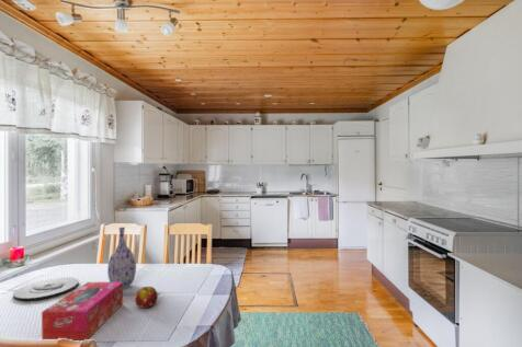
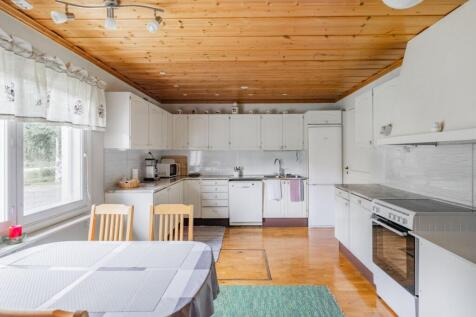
- vase [106,227,137,290]
- tissue box [41,281,124,342]
- plate [12,276,80,302]
- fruit [134,286,159,309]
